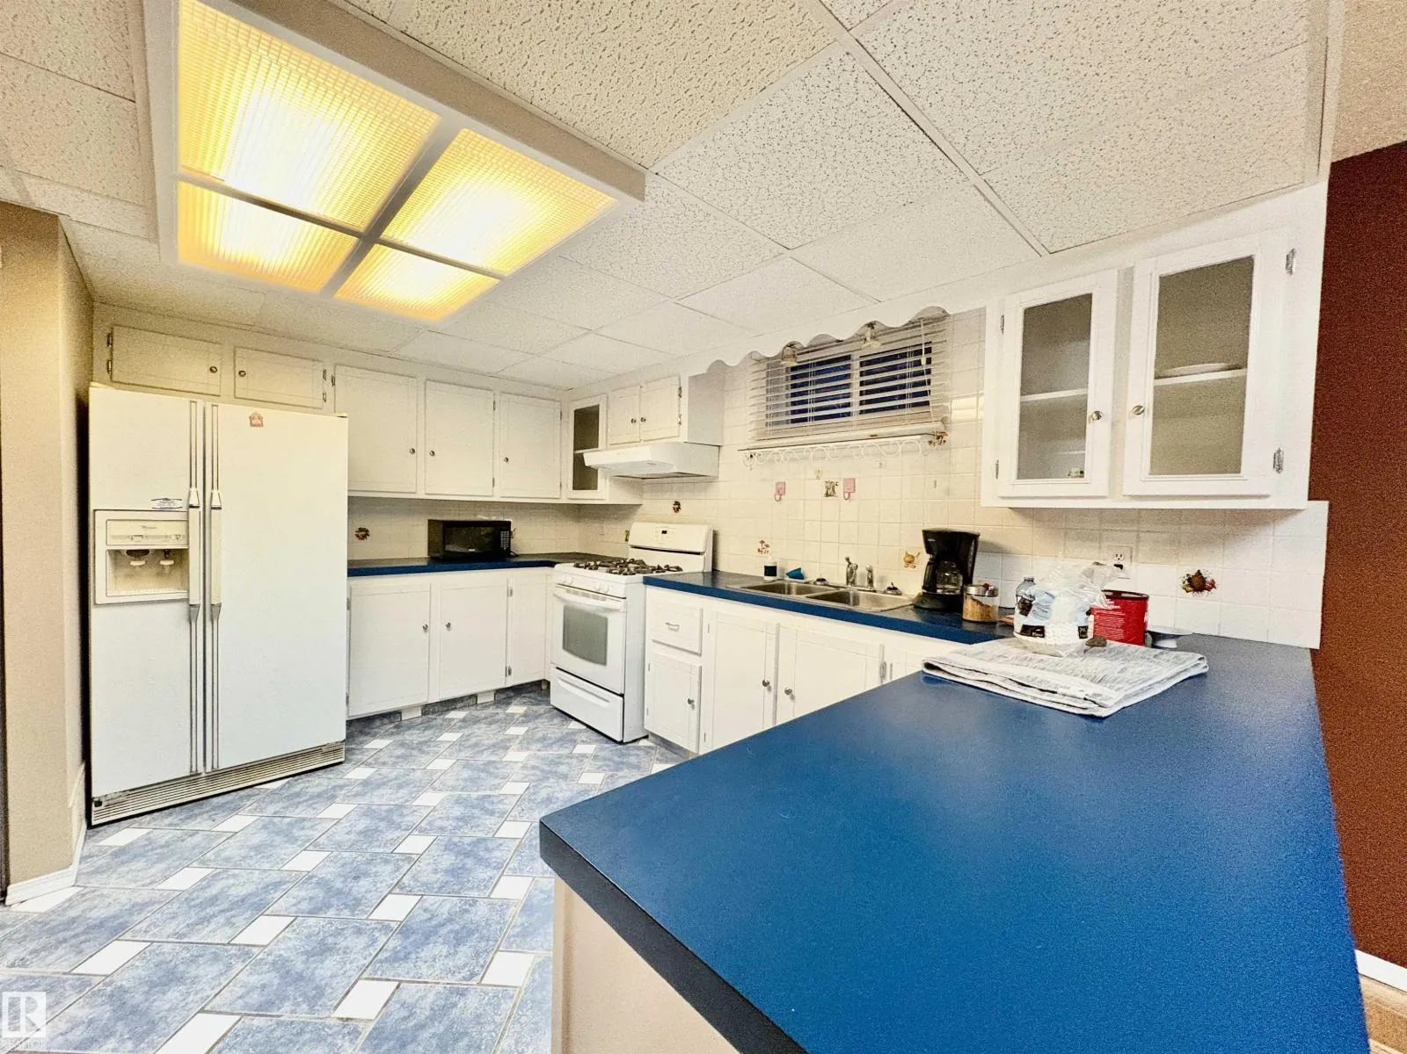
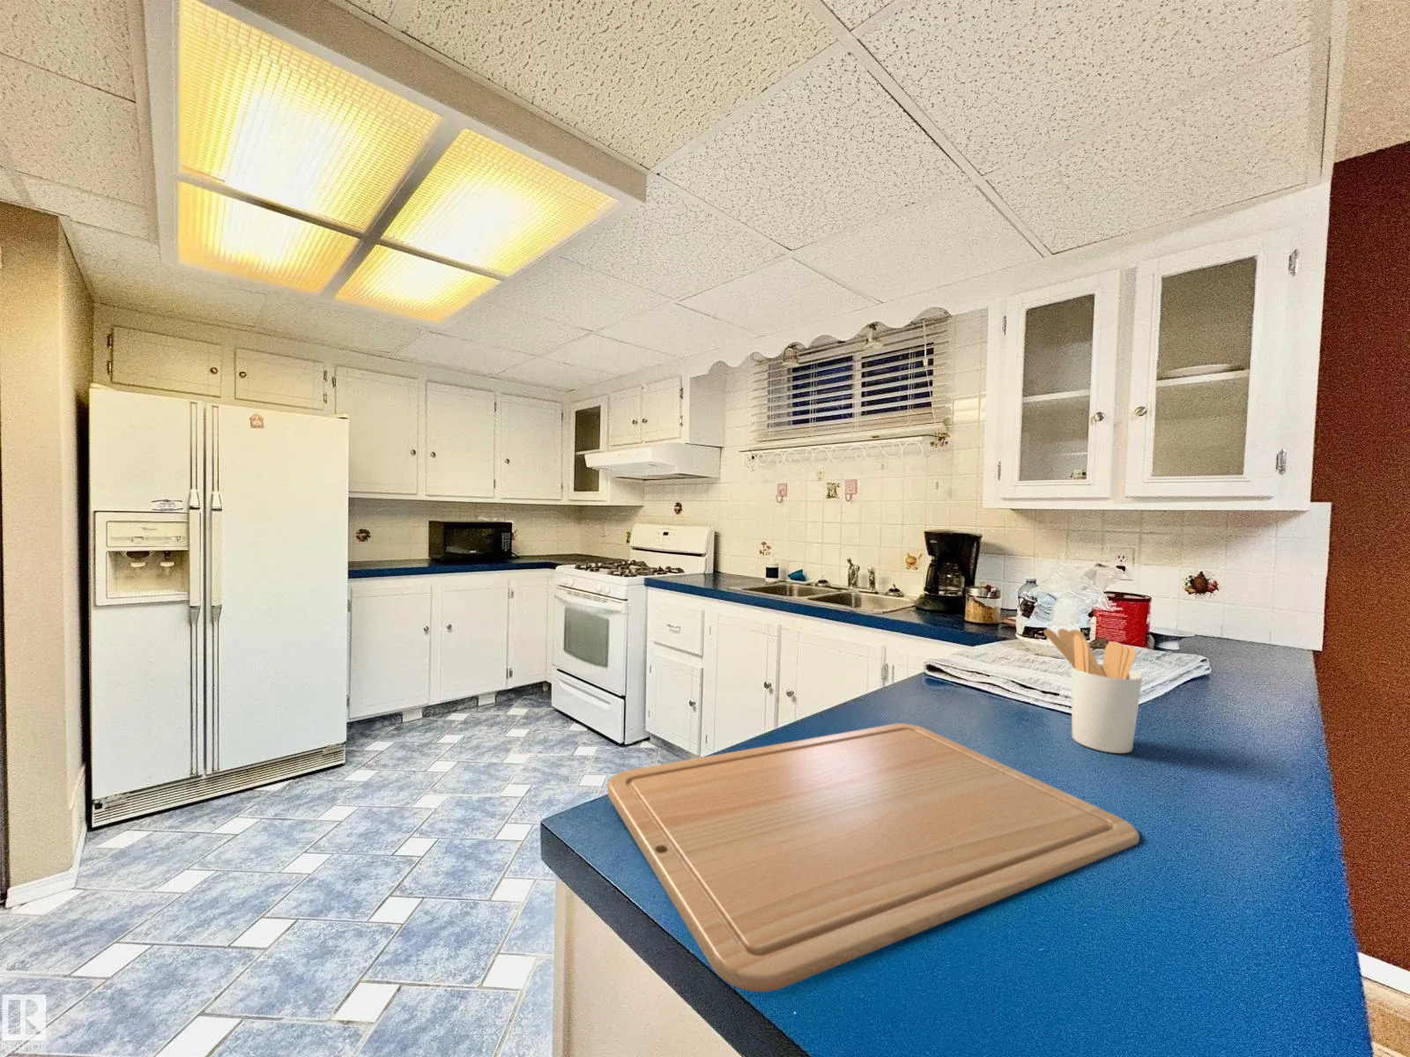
+ utensil holder [1044,628,1142,754]
+ chopping board [606,723,1140,993]
